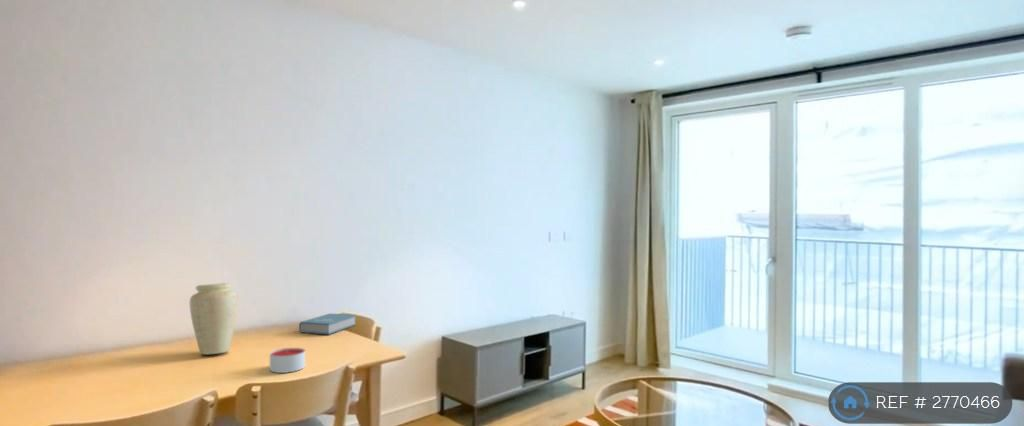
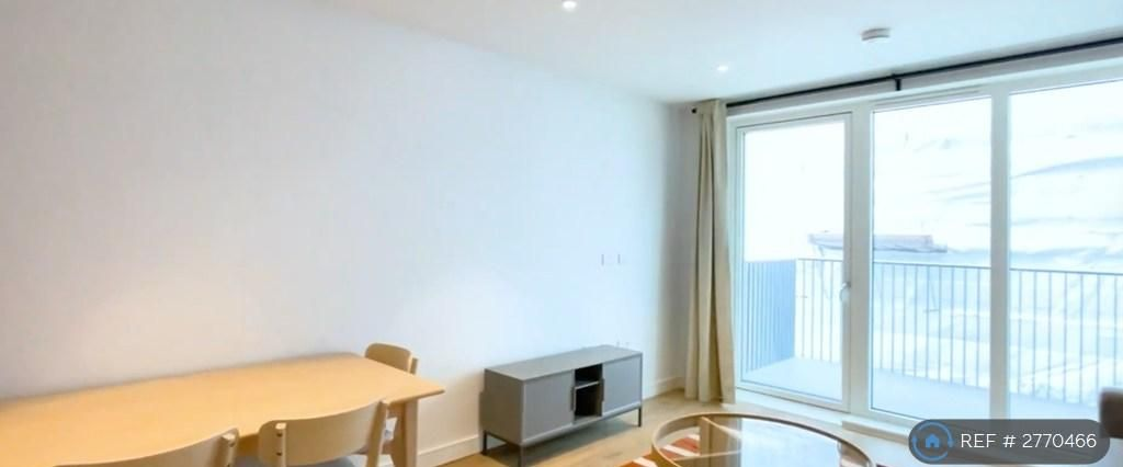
- candle [269,347,306,374]
- book [298,312,357,335]
- vase [189,282,239,355]
